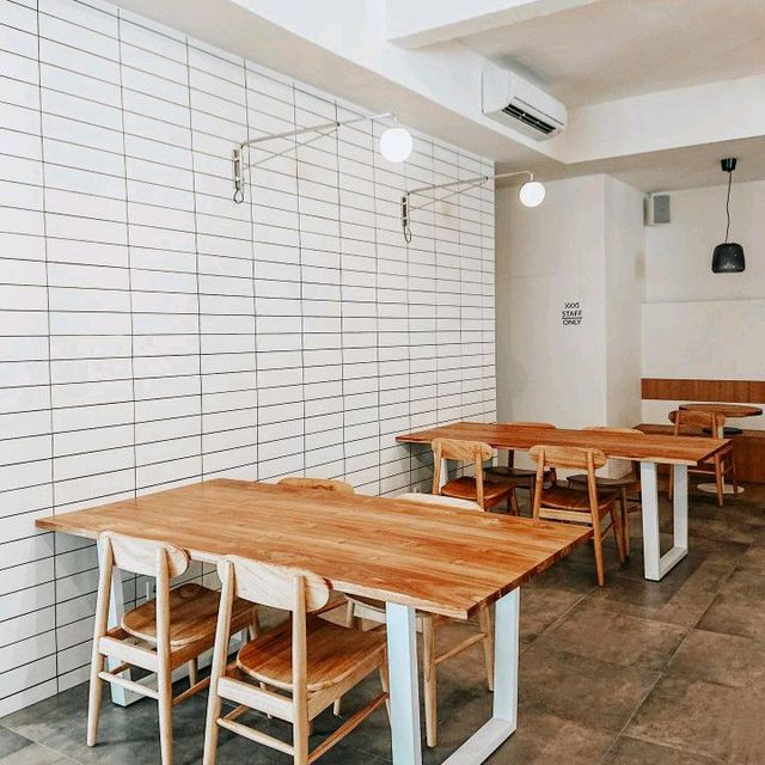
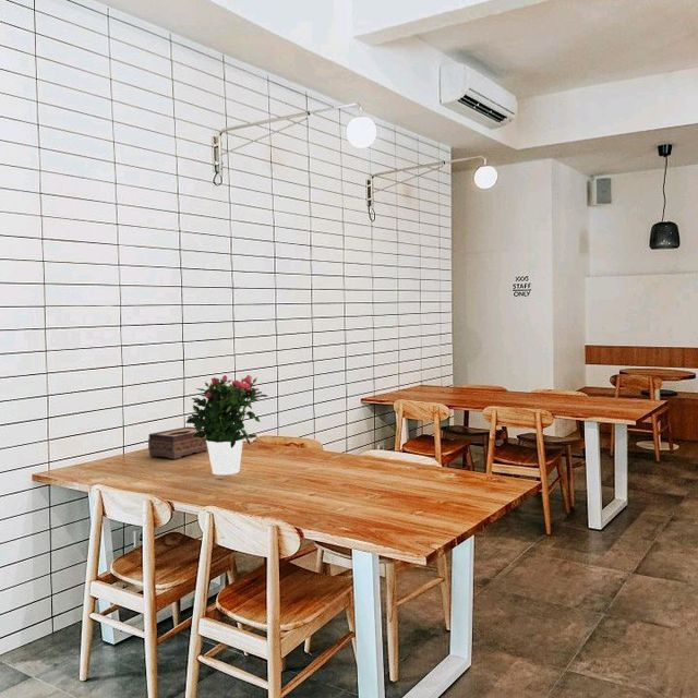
+ tissue box [147,425,208,460]
+ potted flower [184,374,268,477]
